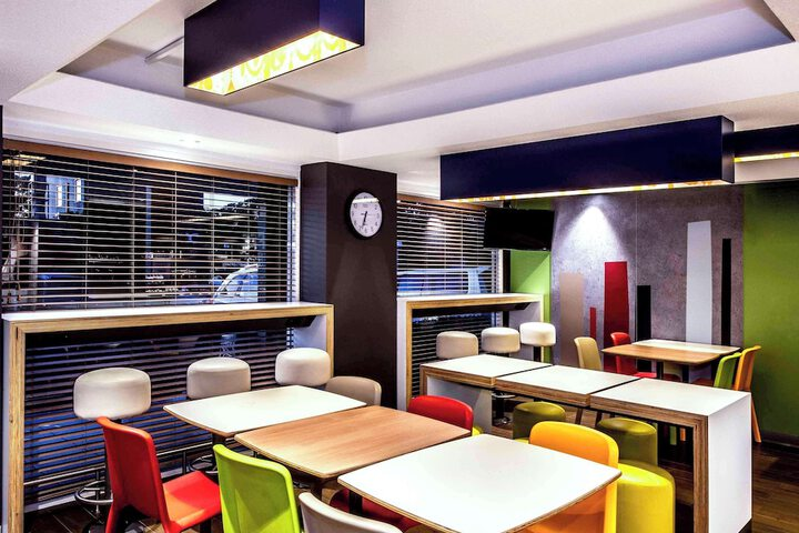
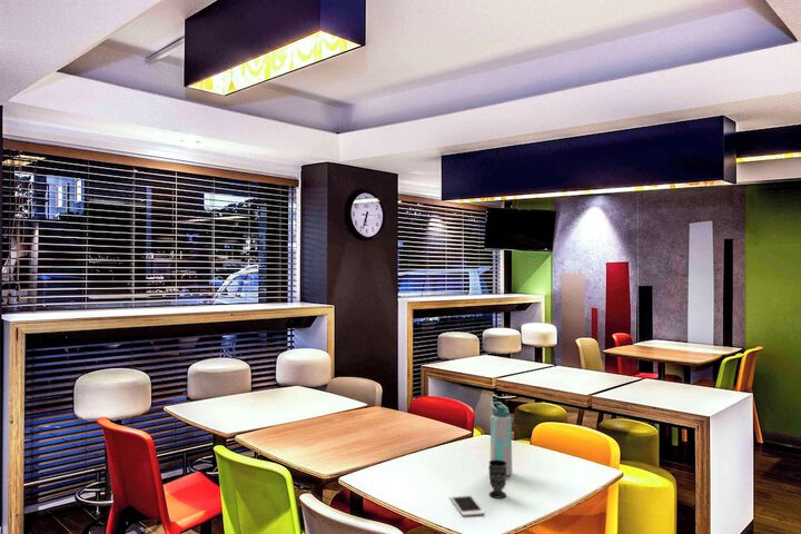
+ cup [487,459,507,500]
+ water bottle [490,400,513,477]
+ cell phone [449,494,485,517]
